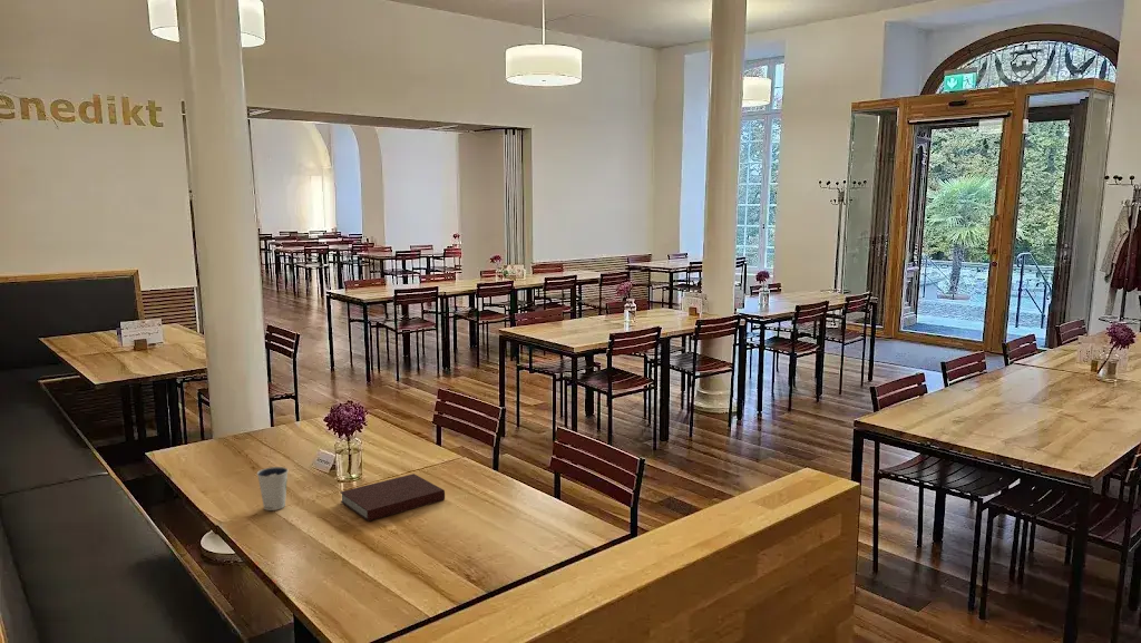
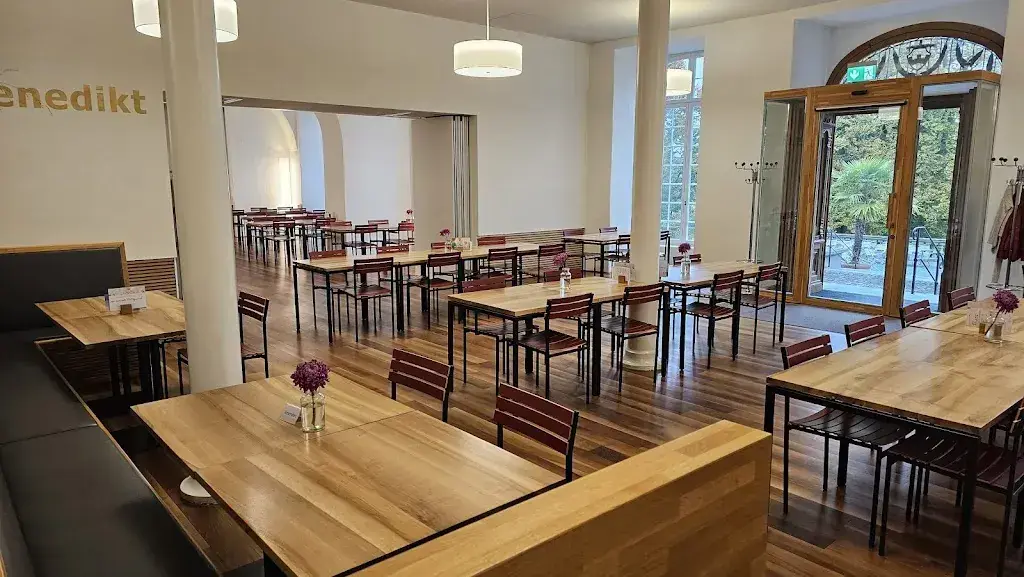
- notebook [339,472,446,523]
- dixie cup [256,466,290,512]
